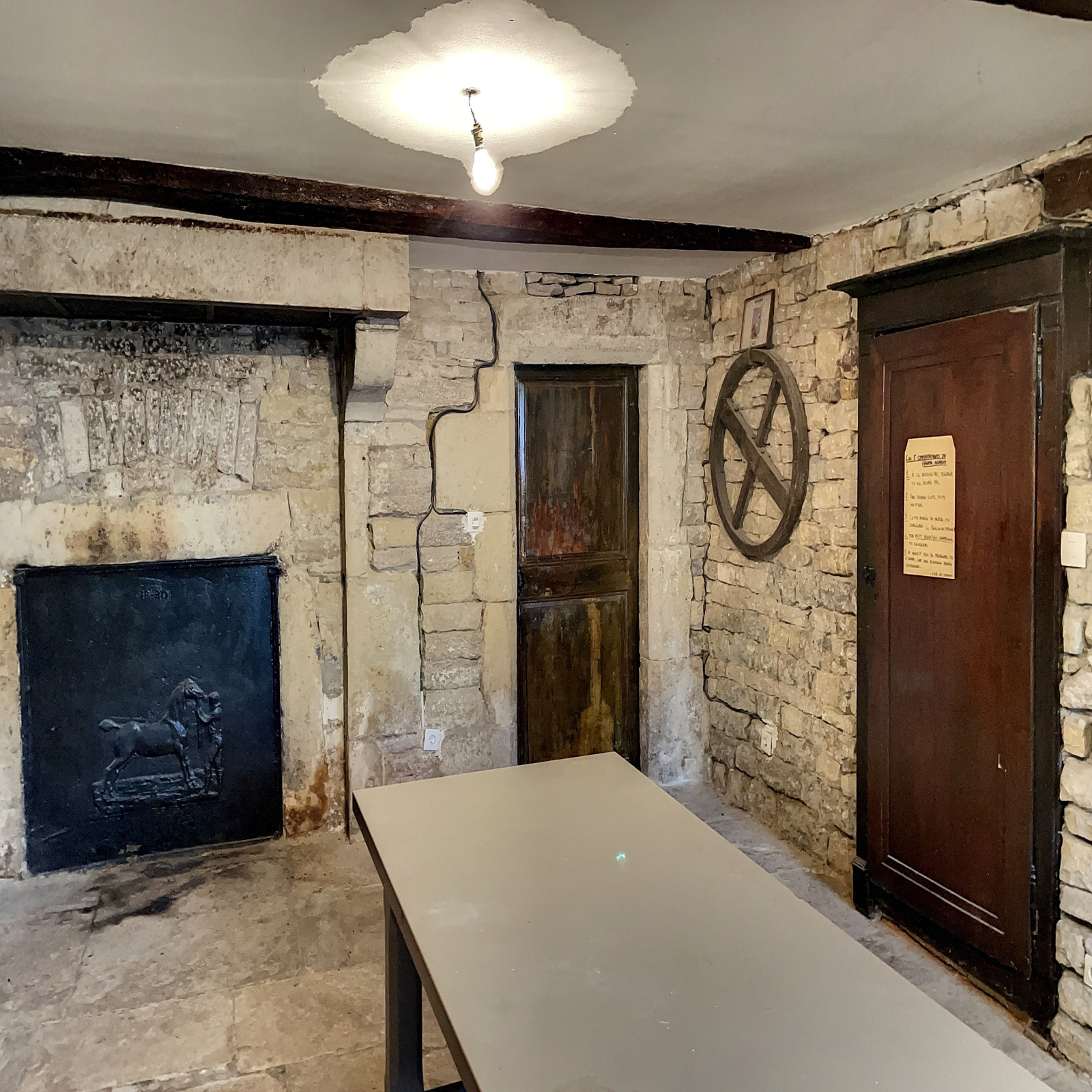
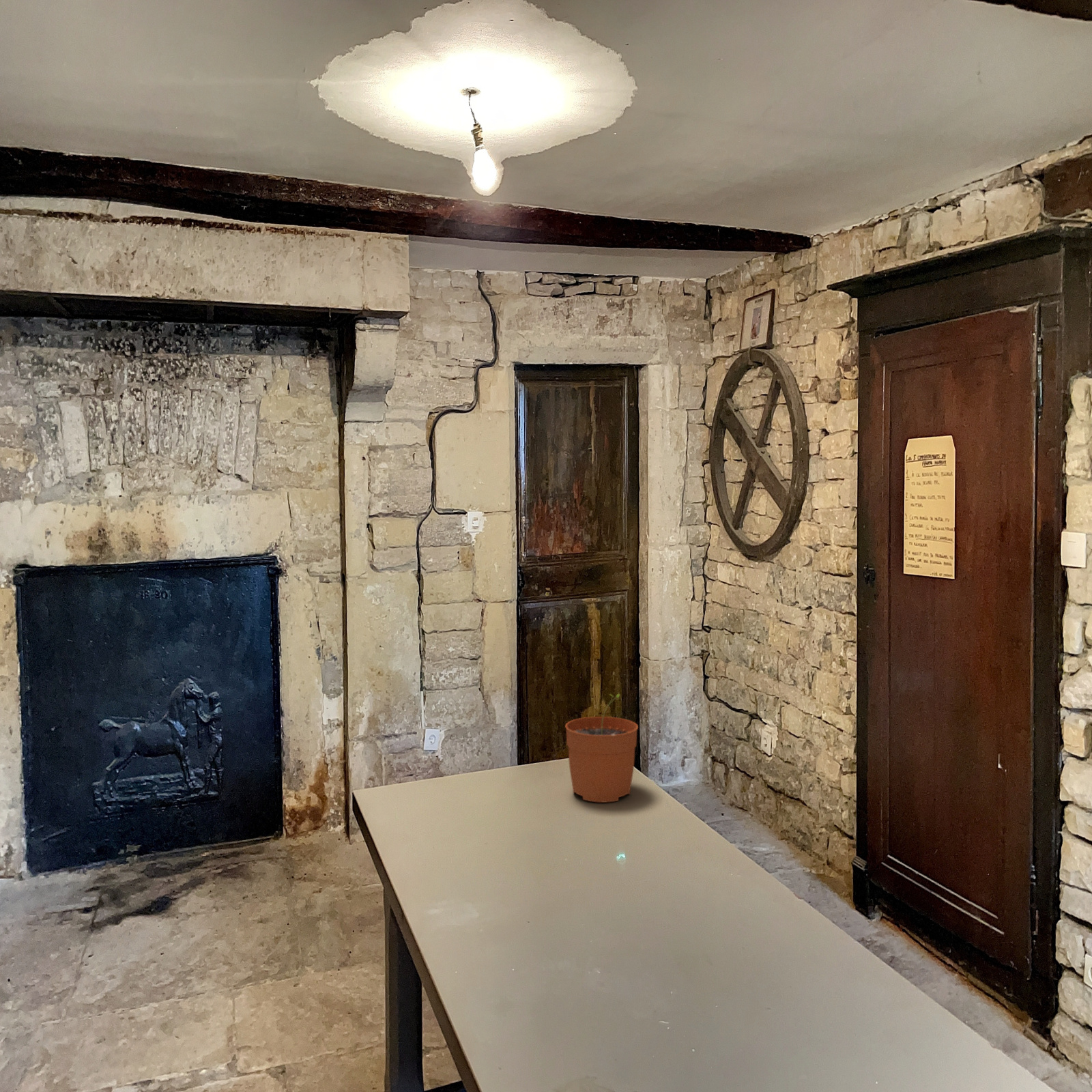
+ plant pot [564,693,639,803]
